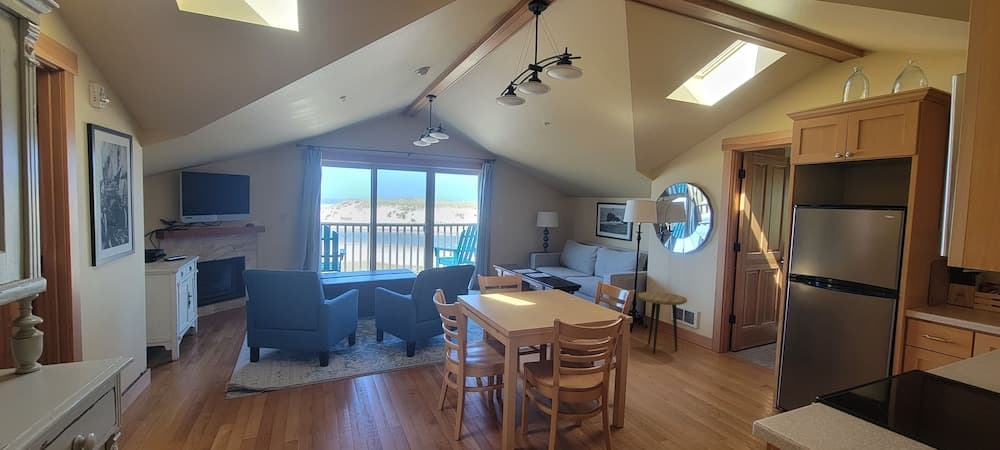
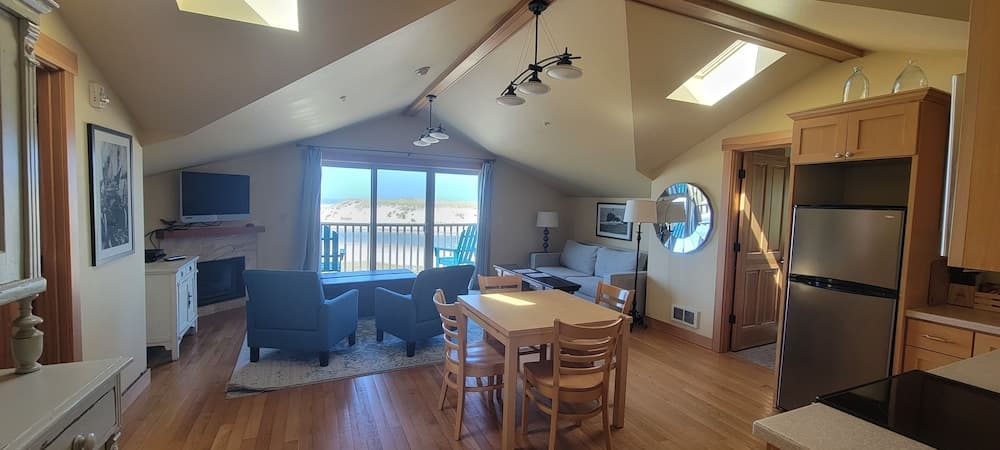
- side table [637,291,688,354]
